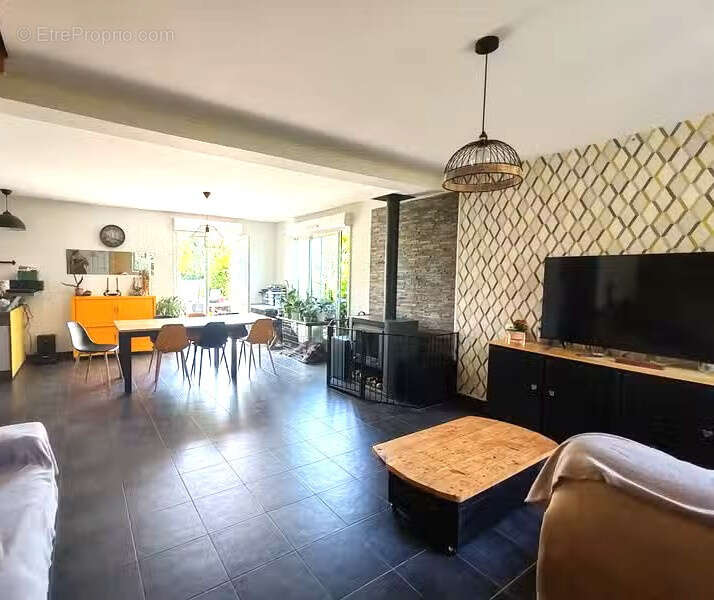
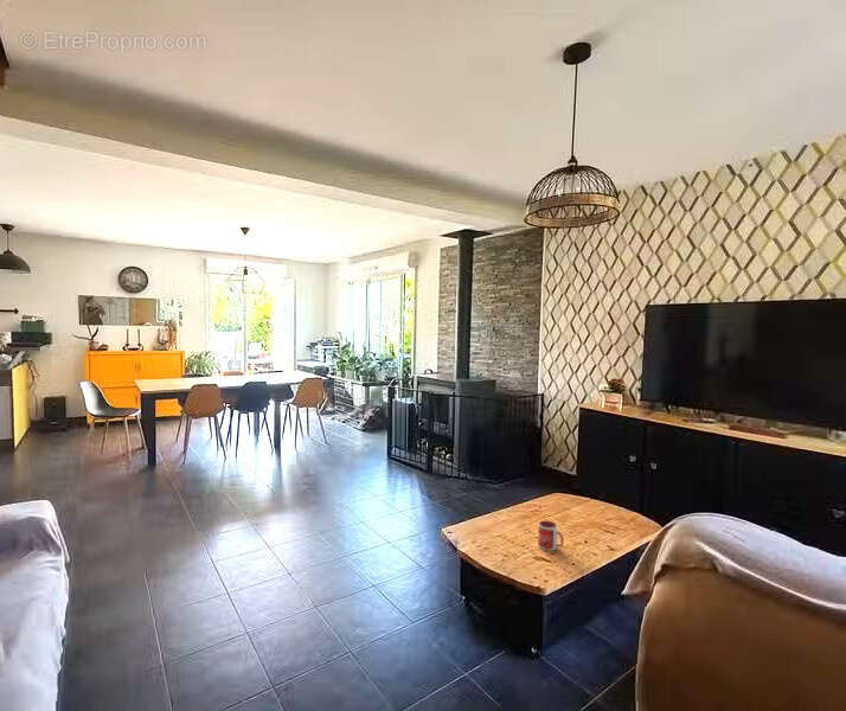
+ mug [537,519,565,552]
